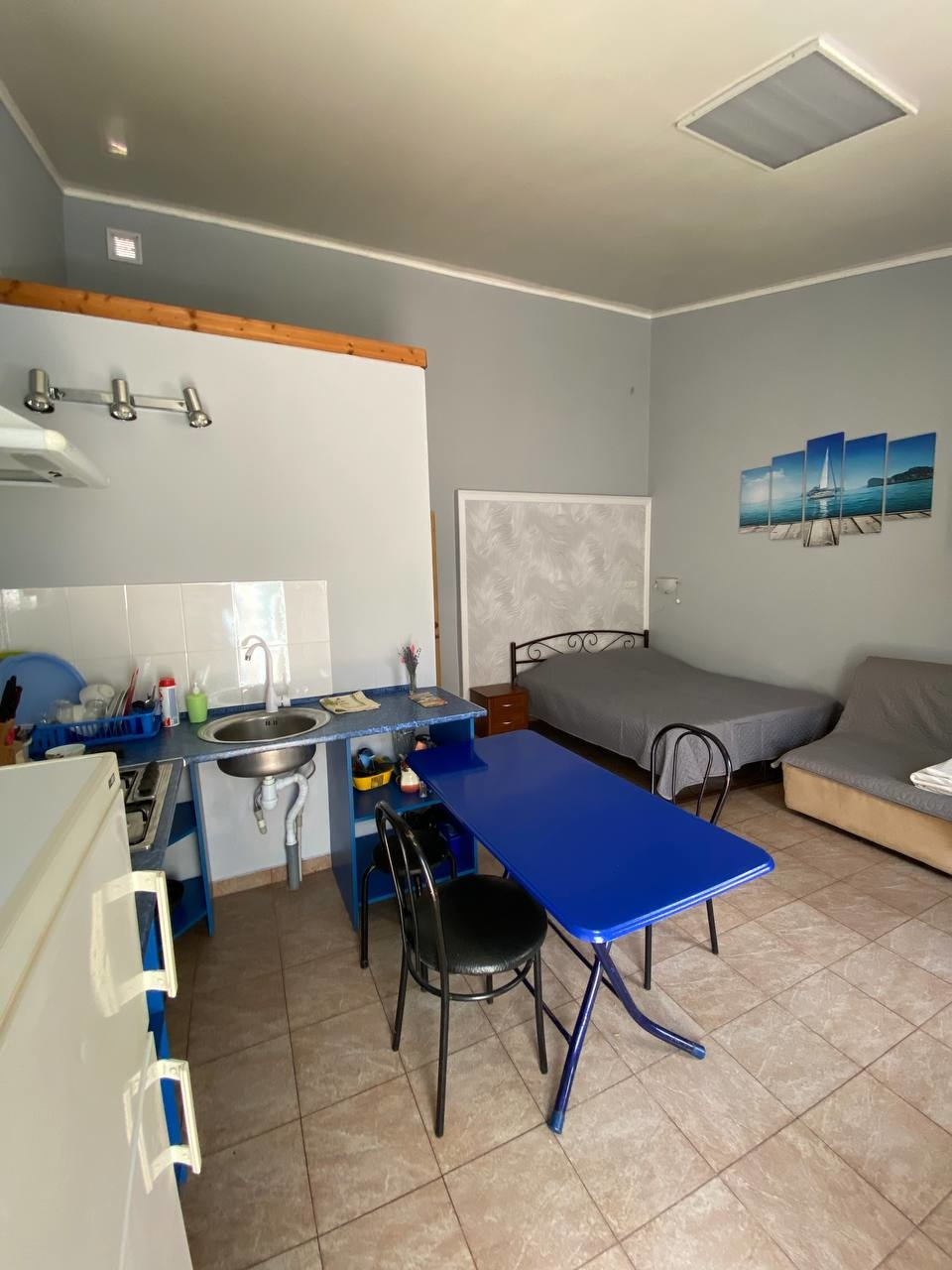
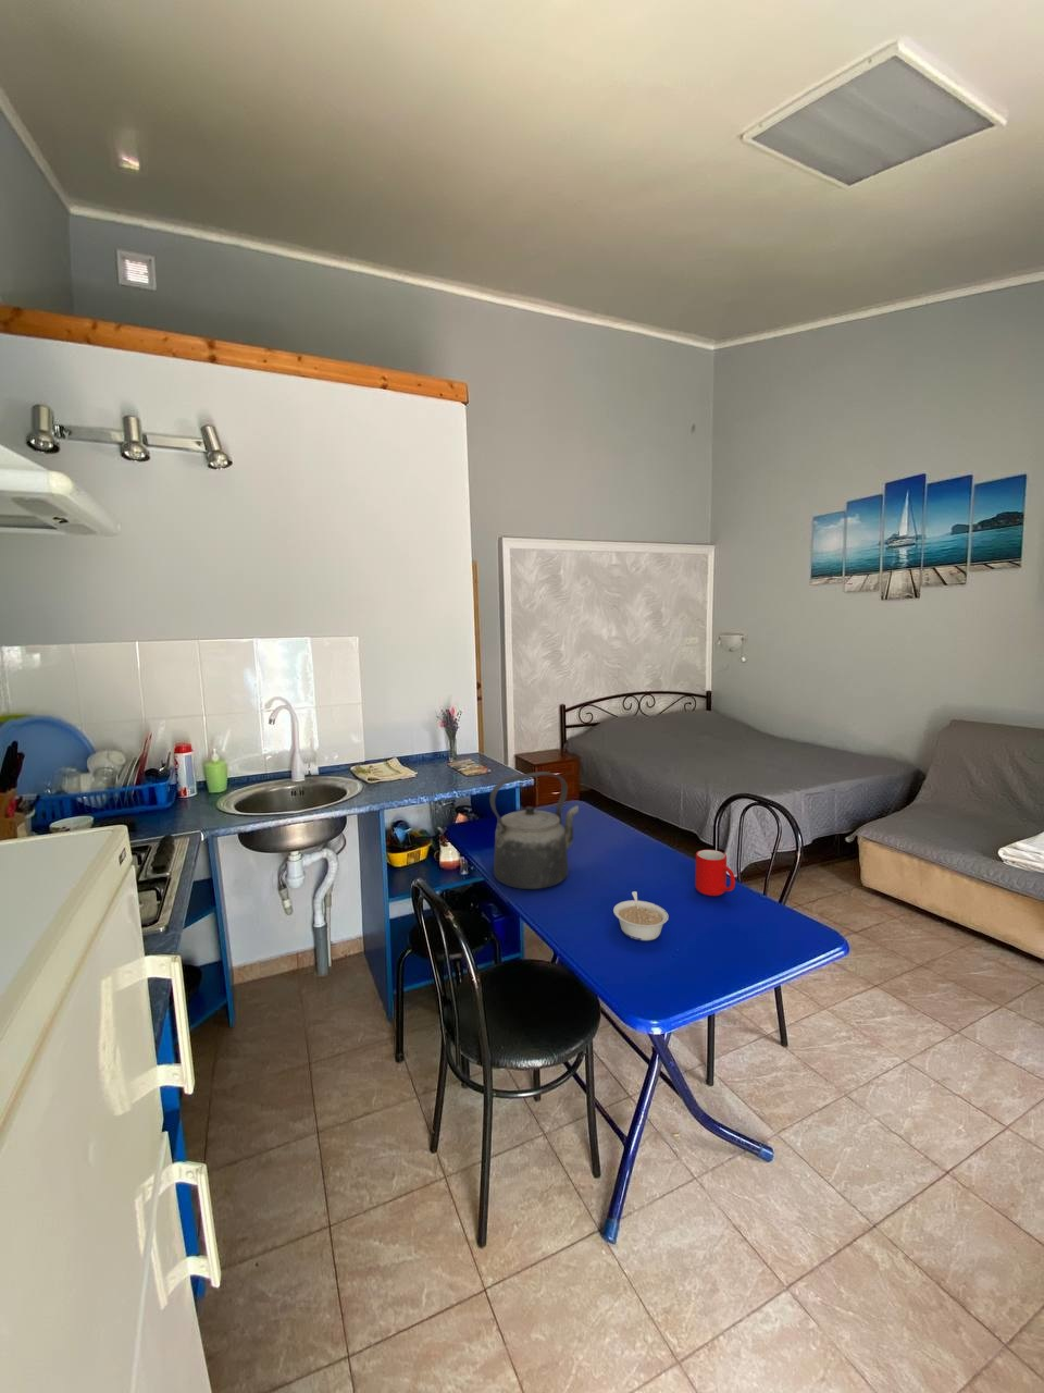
+ cup [694,849,736,897]
+ kettle [488,770,580,891]
+ legume [612,891,670,941]
